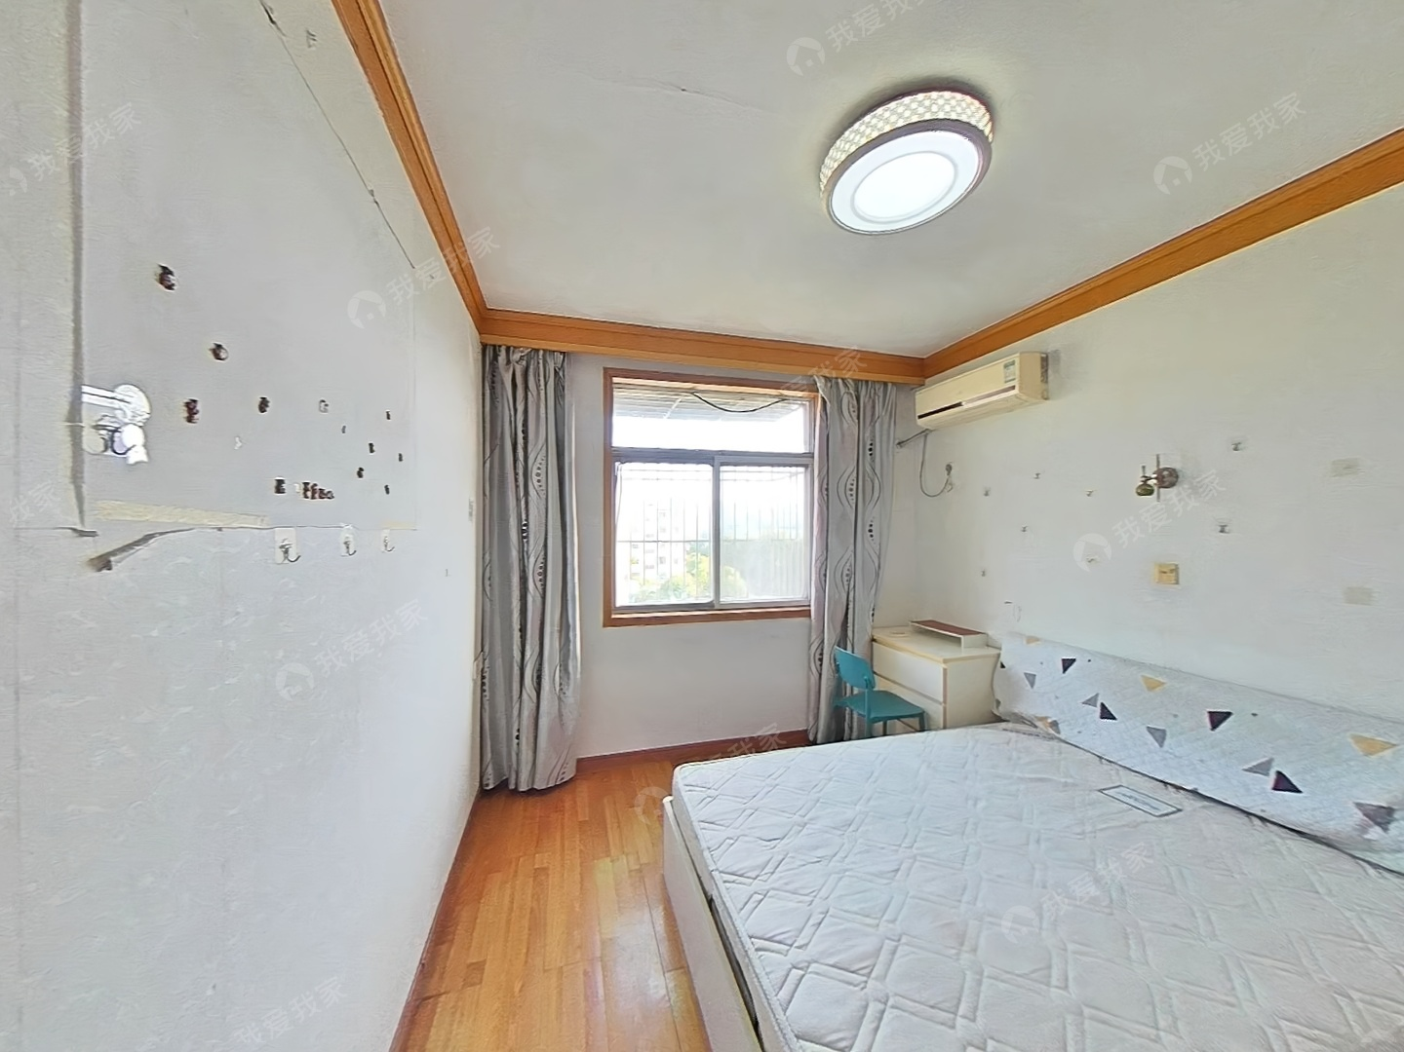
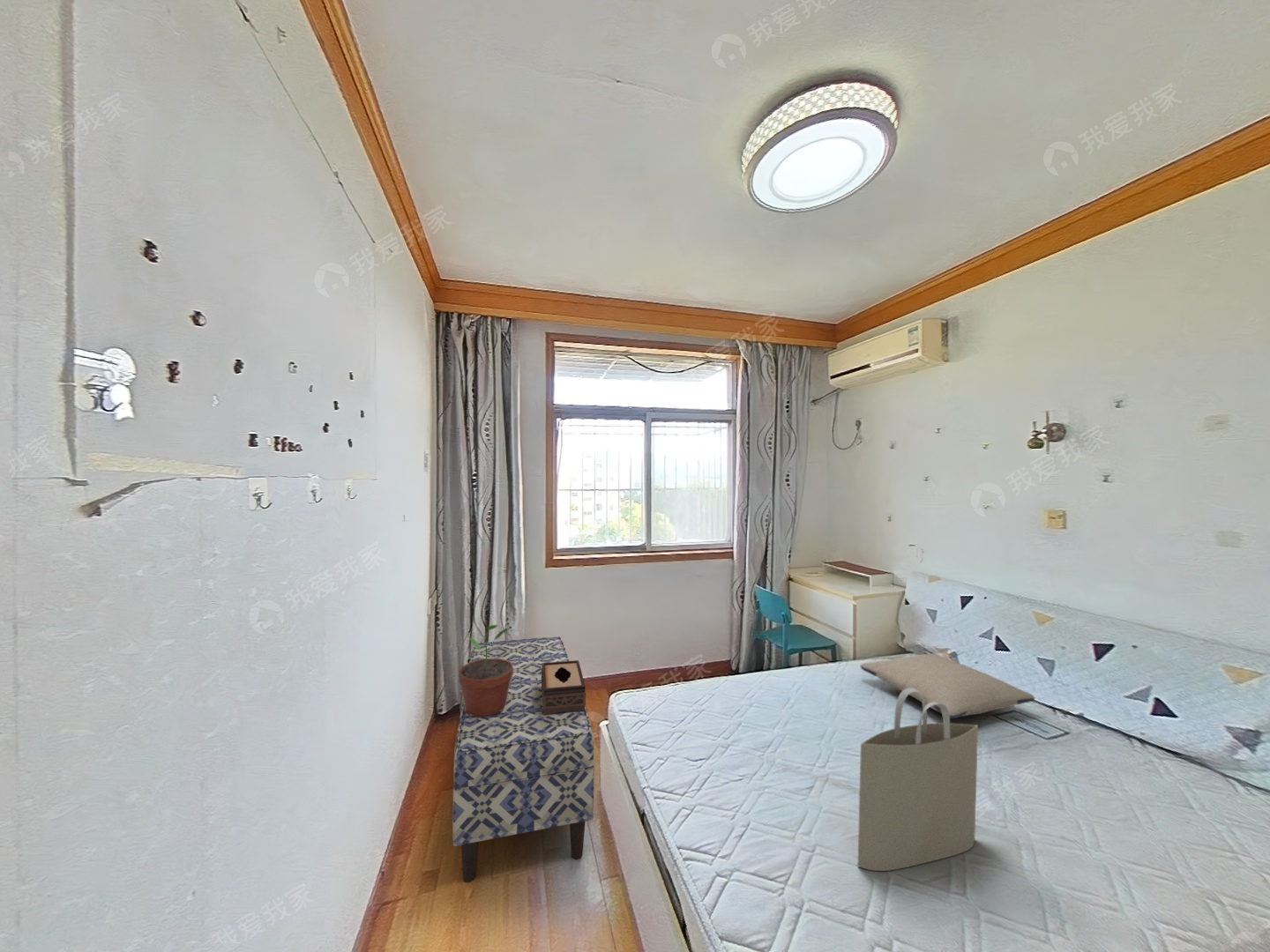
+ tissue box [542,659,586,715]
+ bench [452,636,595,883]
+ potted plant [458,624,513,717]
+ tote bag [857,688,979,872]
+ pillow [860,652,1035,719]
